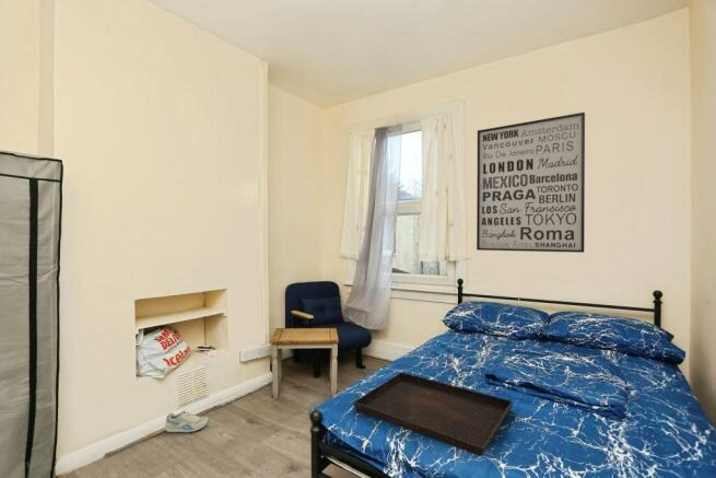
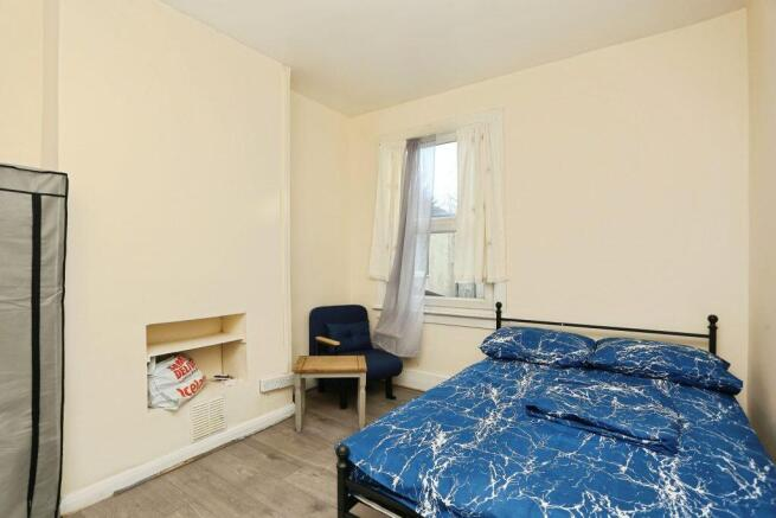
- serving tray [352,371,514,457]
- wall art [476,112,586,254]
- sneaker [165,409,210,433]
